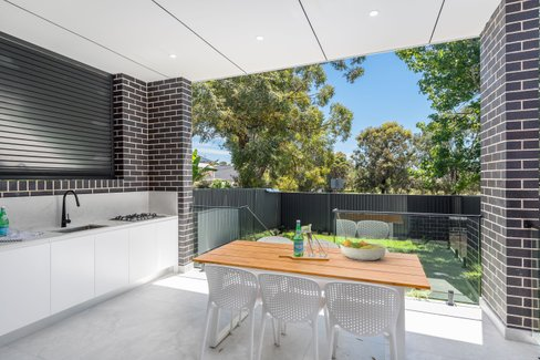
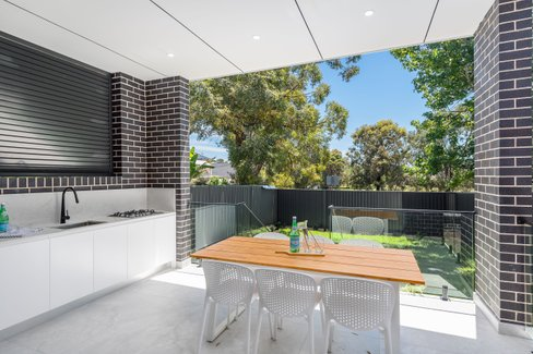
- fruit bowl [339,239,387,261]
